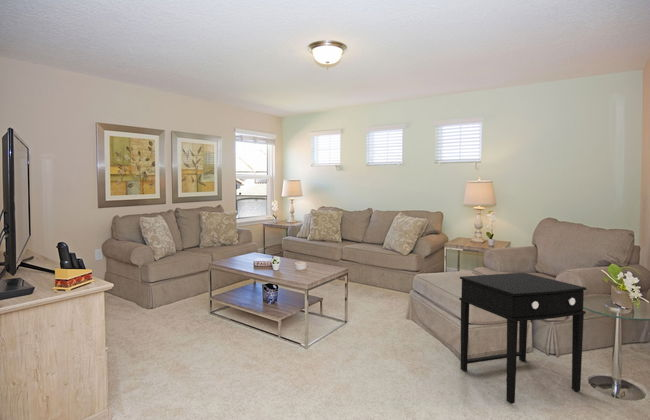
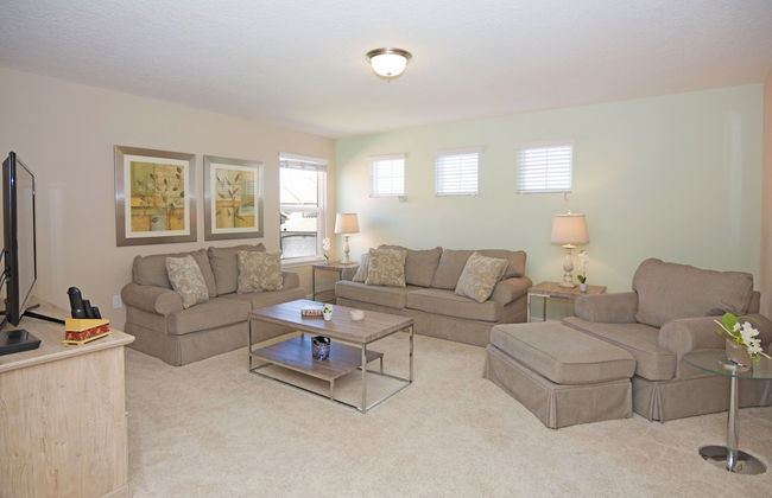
- side table [458,272,587,405]
